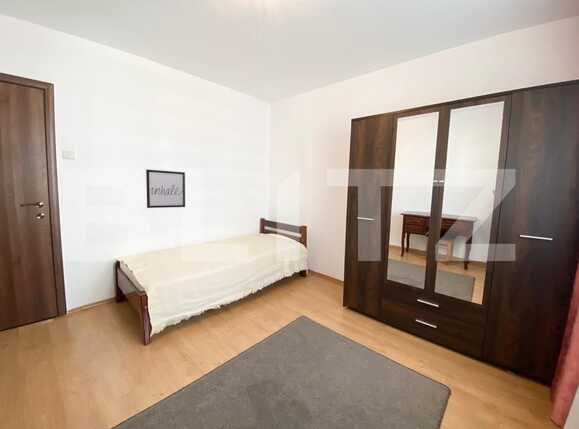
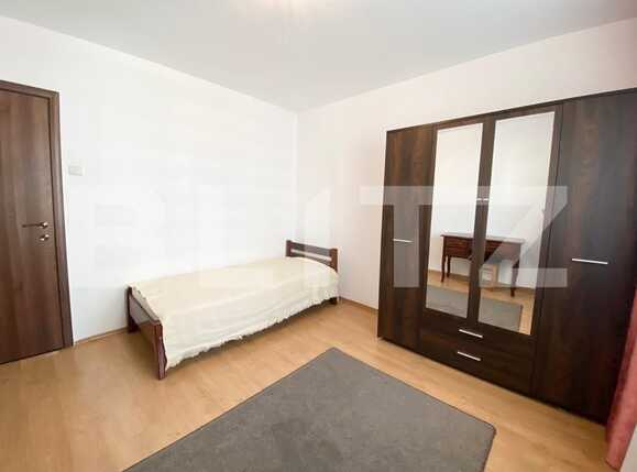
- wall art [145,169,186,209]
